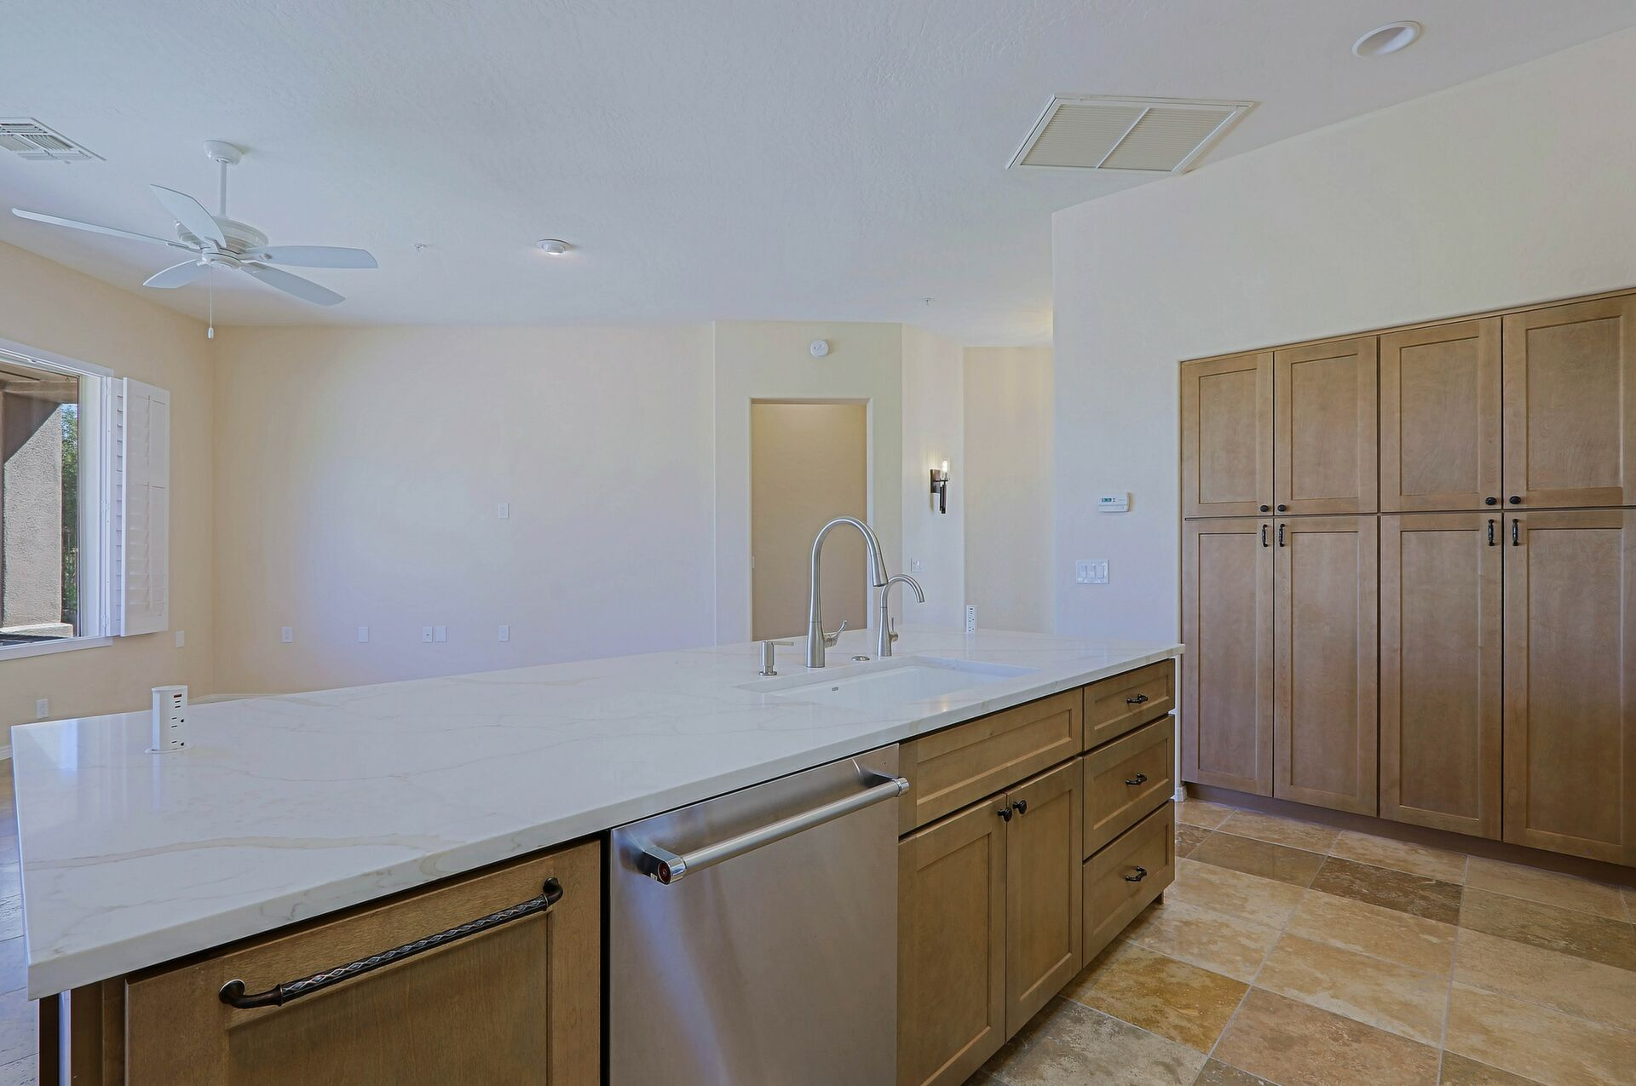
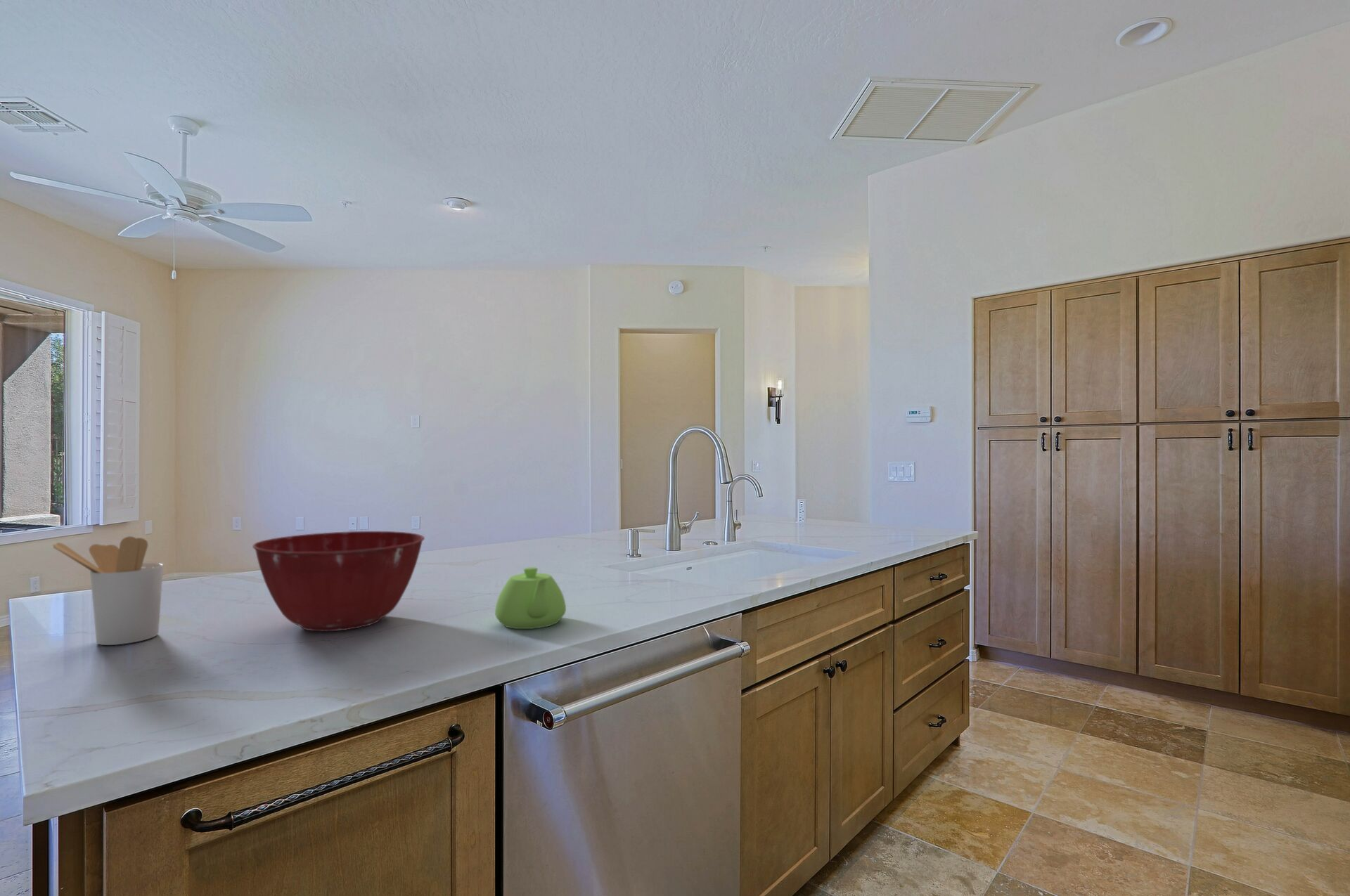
+ utensil holder [53,535,164,646]
+ teapot [494,566,567,630]
+ mixing bowl [252,531,425,632]
